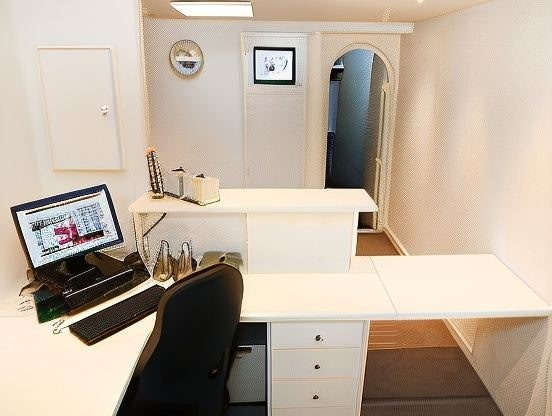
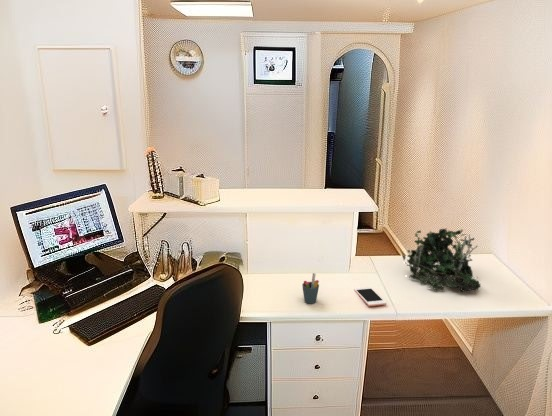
+ pen holder [301,272,320,305]
+ cell phone [353,286,387,307]
+ plant [401,227,482,293]
